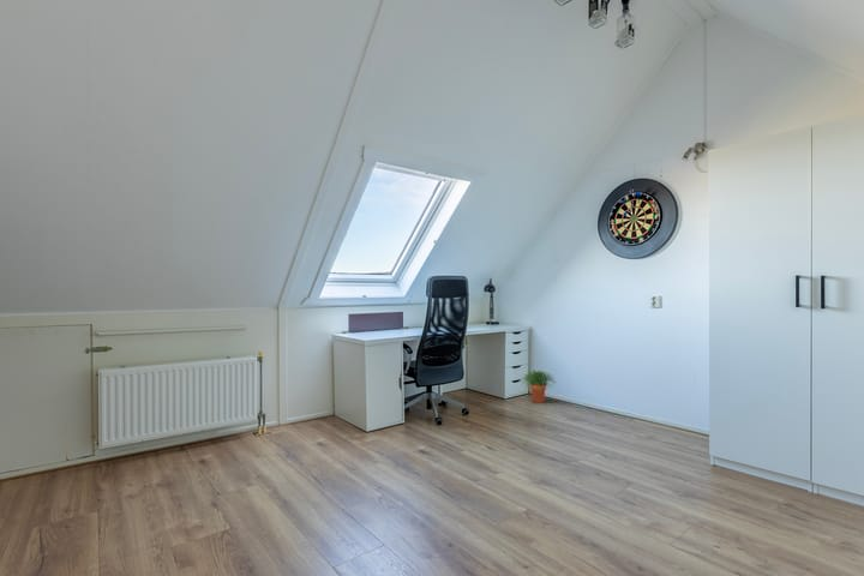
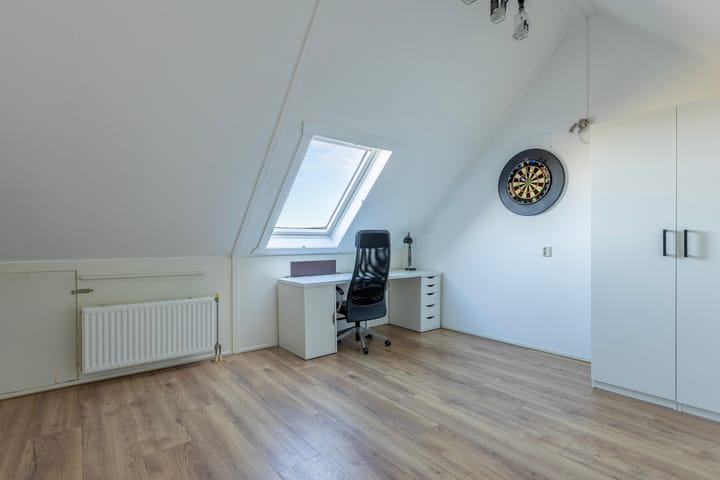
- potted plant [518,368,557,404]
